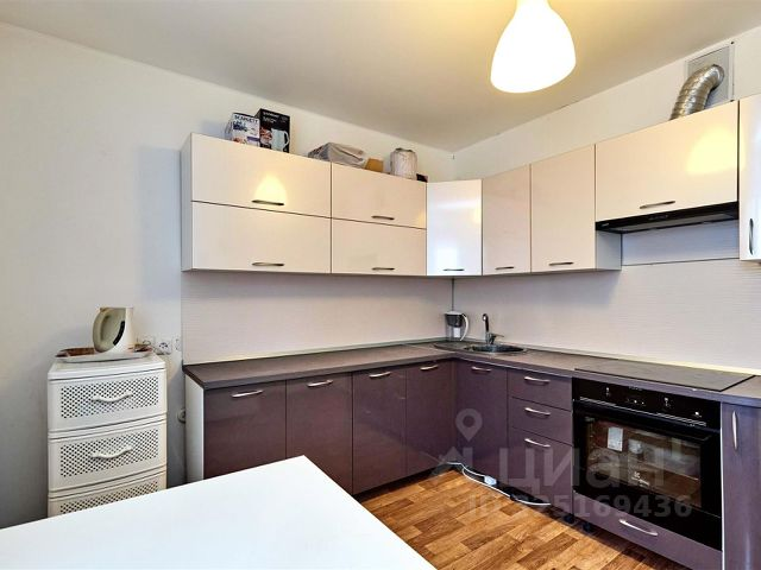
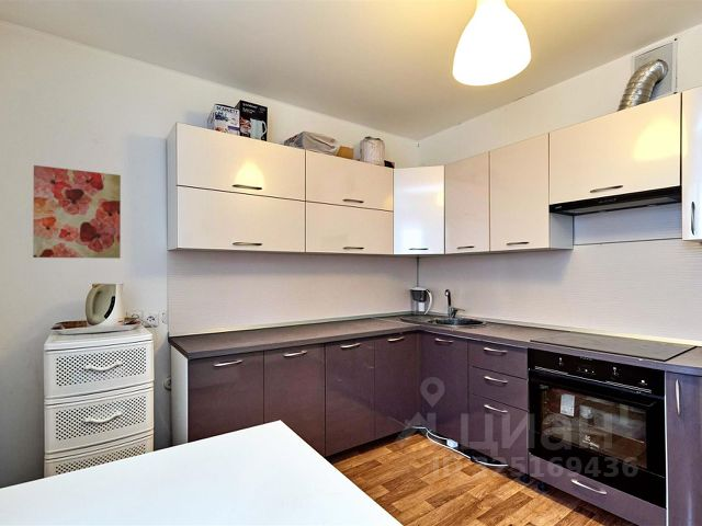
+ wall art [32,164,122,260]
